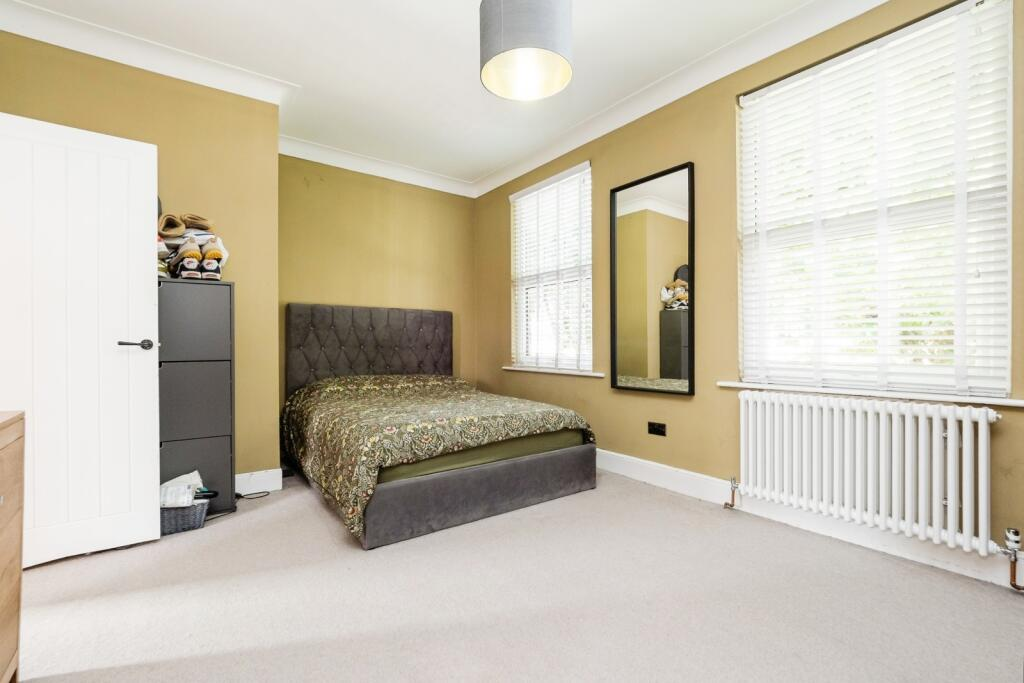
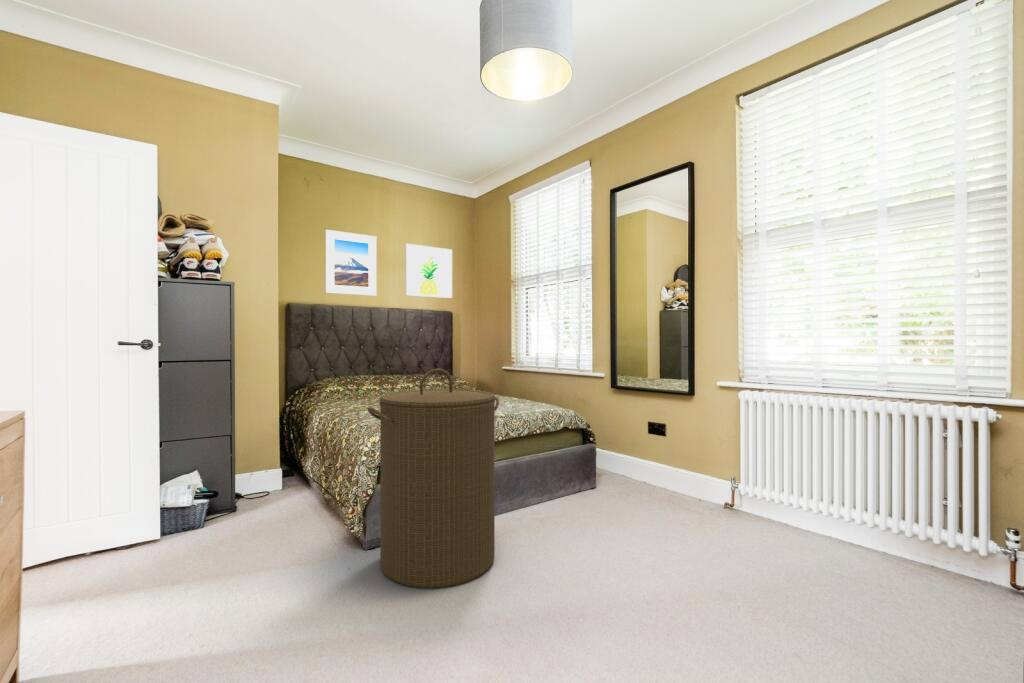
+ wall art [404,243,453,299]
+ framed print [324,229,378,297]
+ laundry hamper [366,367,500,589]
